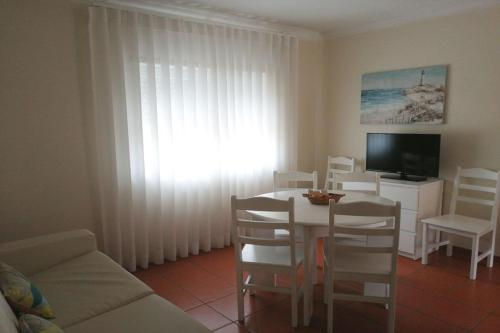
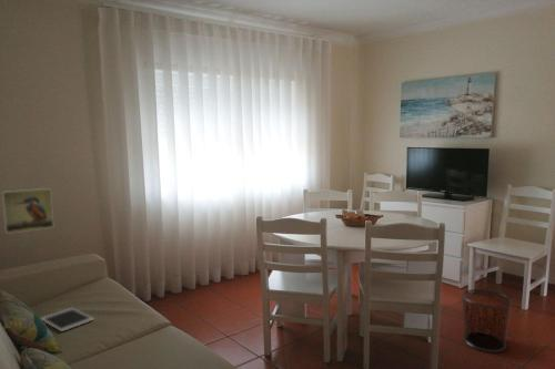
+ tablet [40,307,95,332]
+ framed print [1,187,54,235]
+ waste bin [461,288,514,353]
